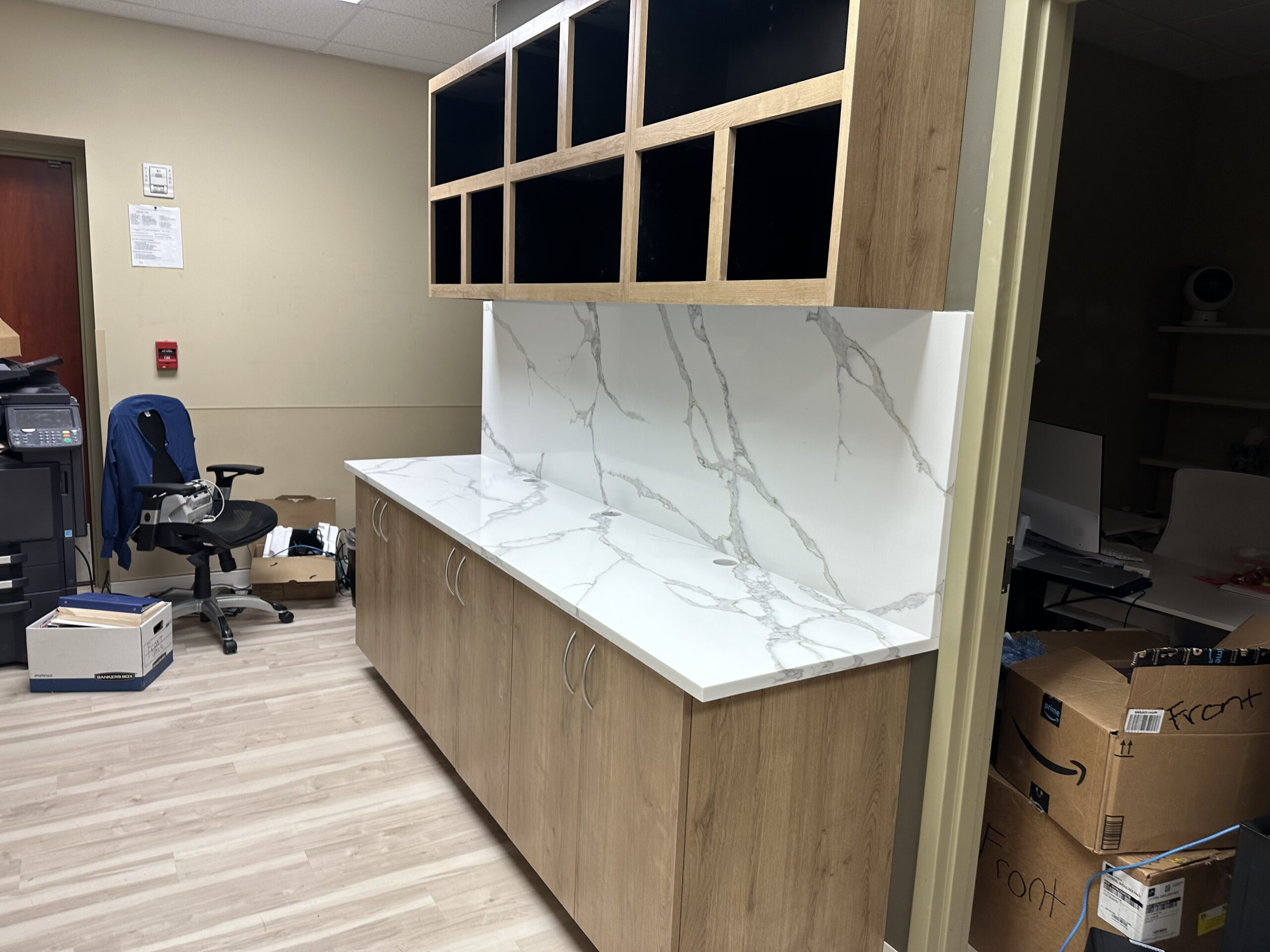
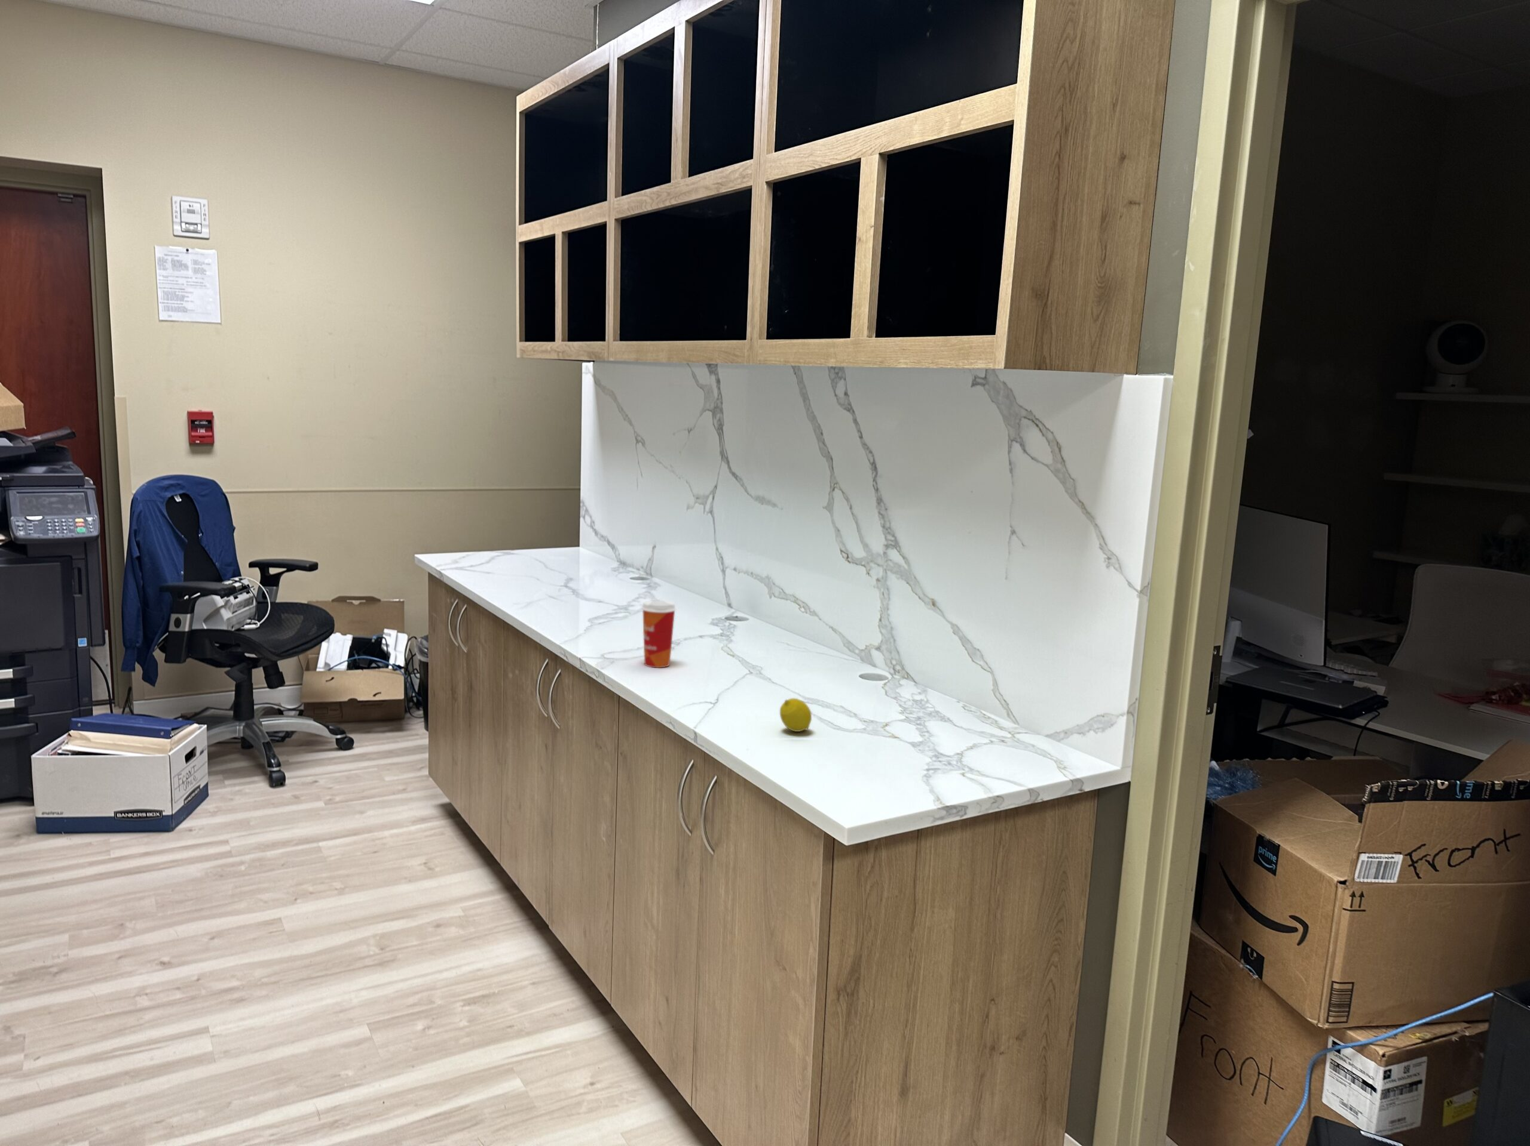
+ paper cup [641,599,677,668]
+ fruit [779,698,812,732]
